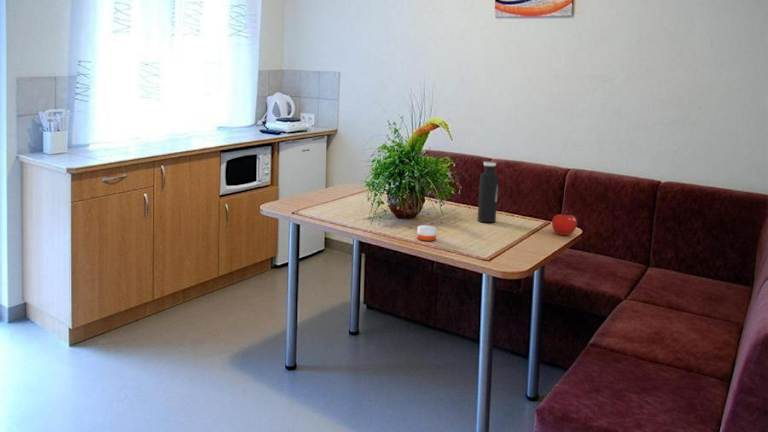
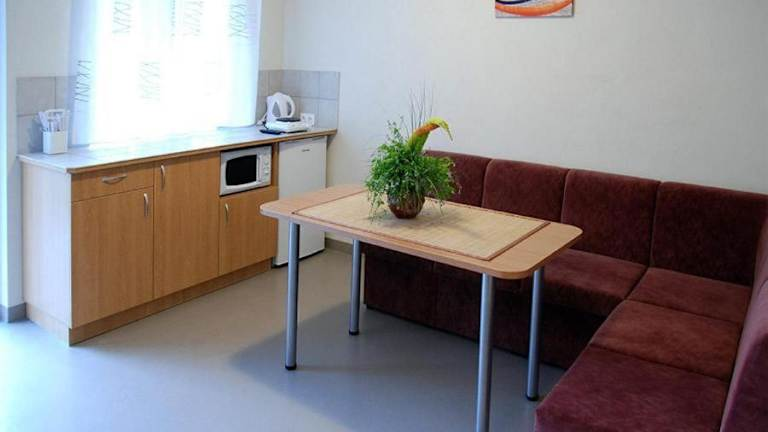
- fruit [551,210,578,236]
- water bottle [477,160,499,223]
- candle [416,216,437,242]
